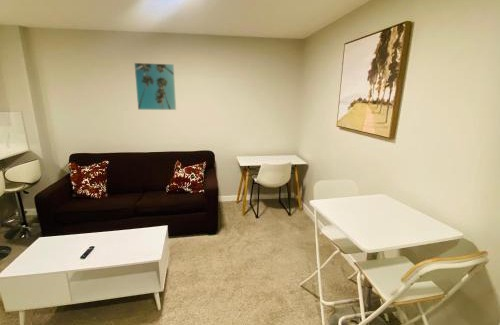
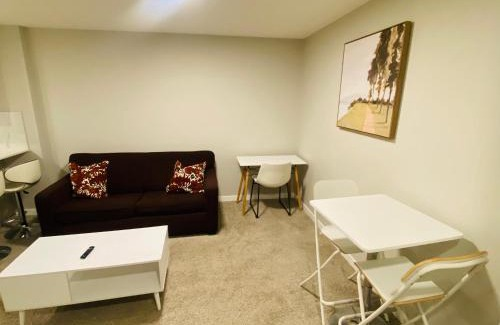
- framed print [133,62,177,111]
